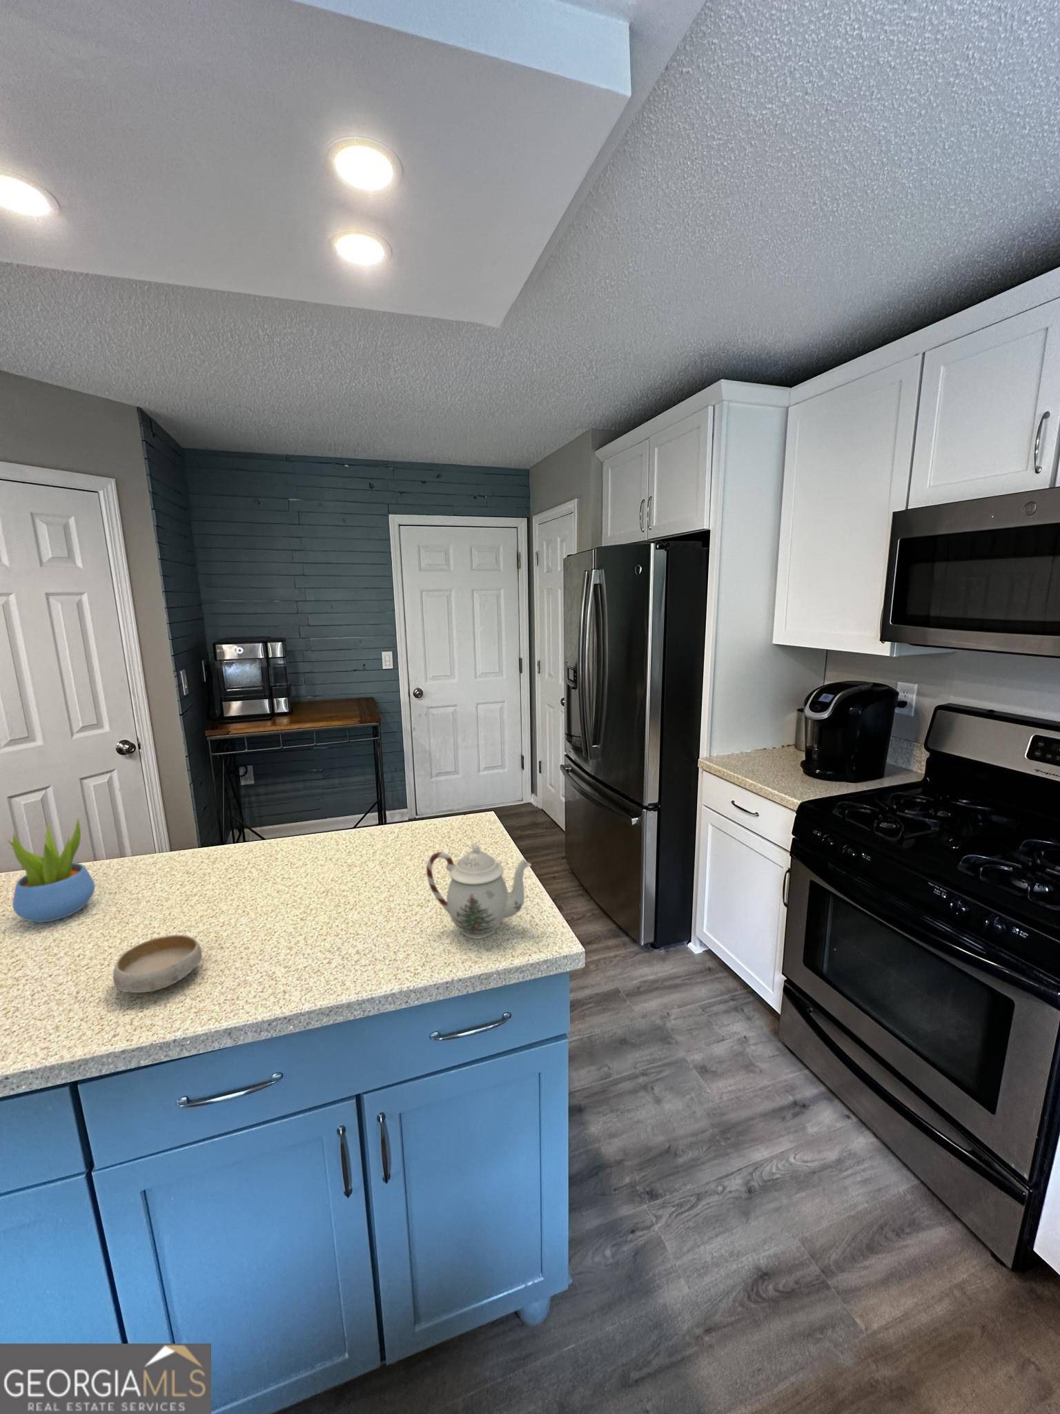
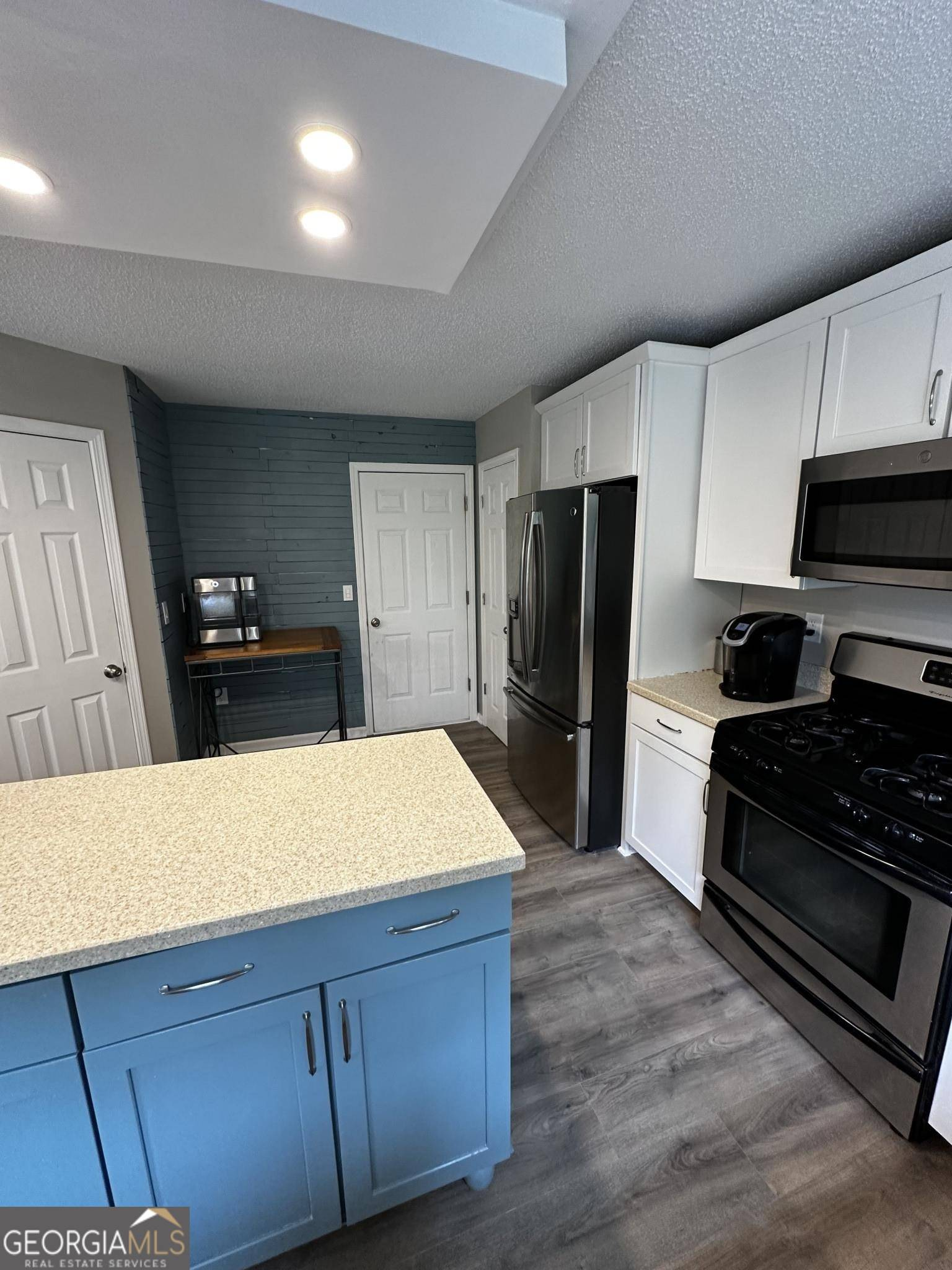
- teapot [425,842,532,940]
- bowl [112,934,203,993]
- succulent plant [7,817,96,923]
